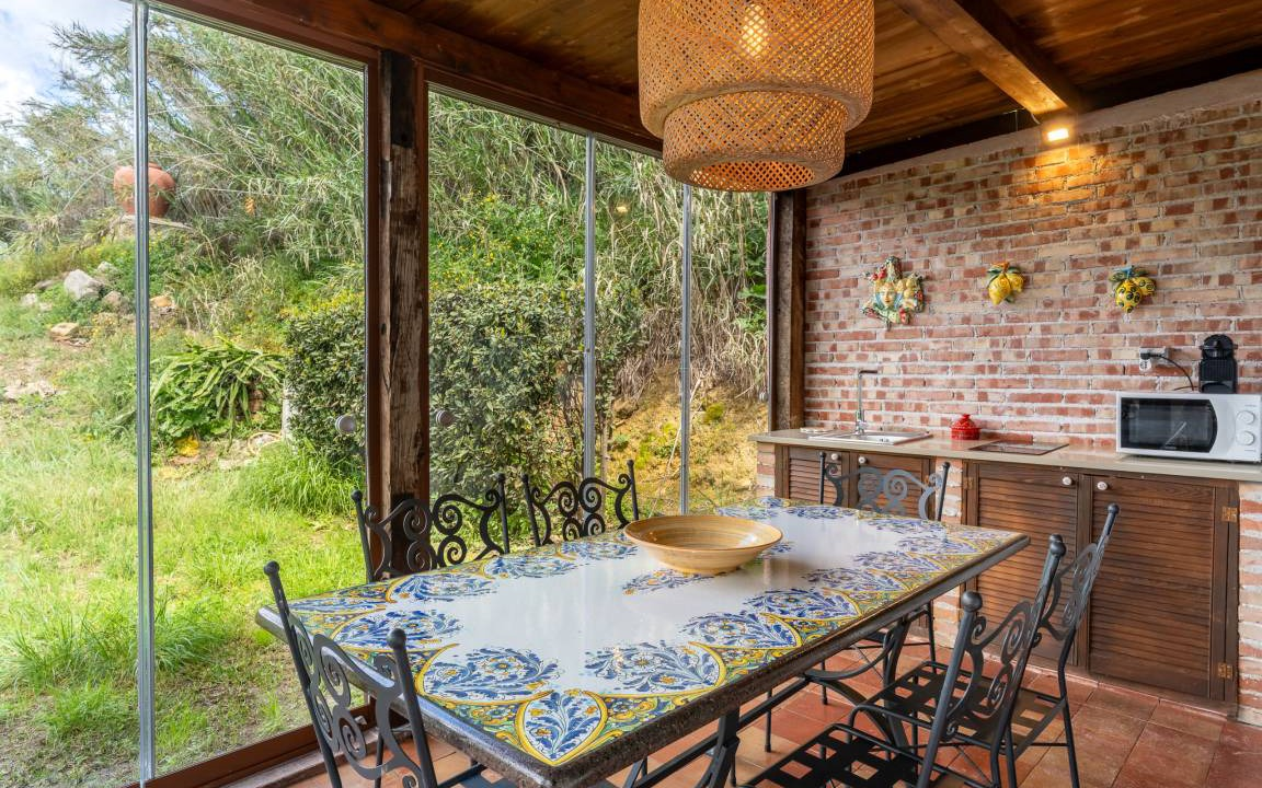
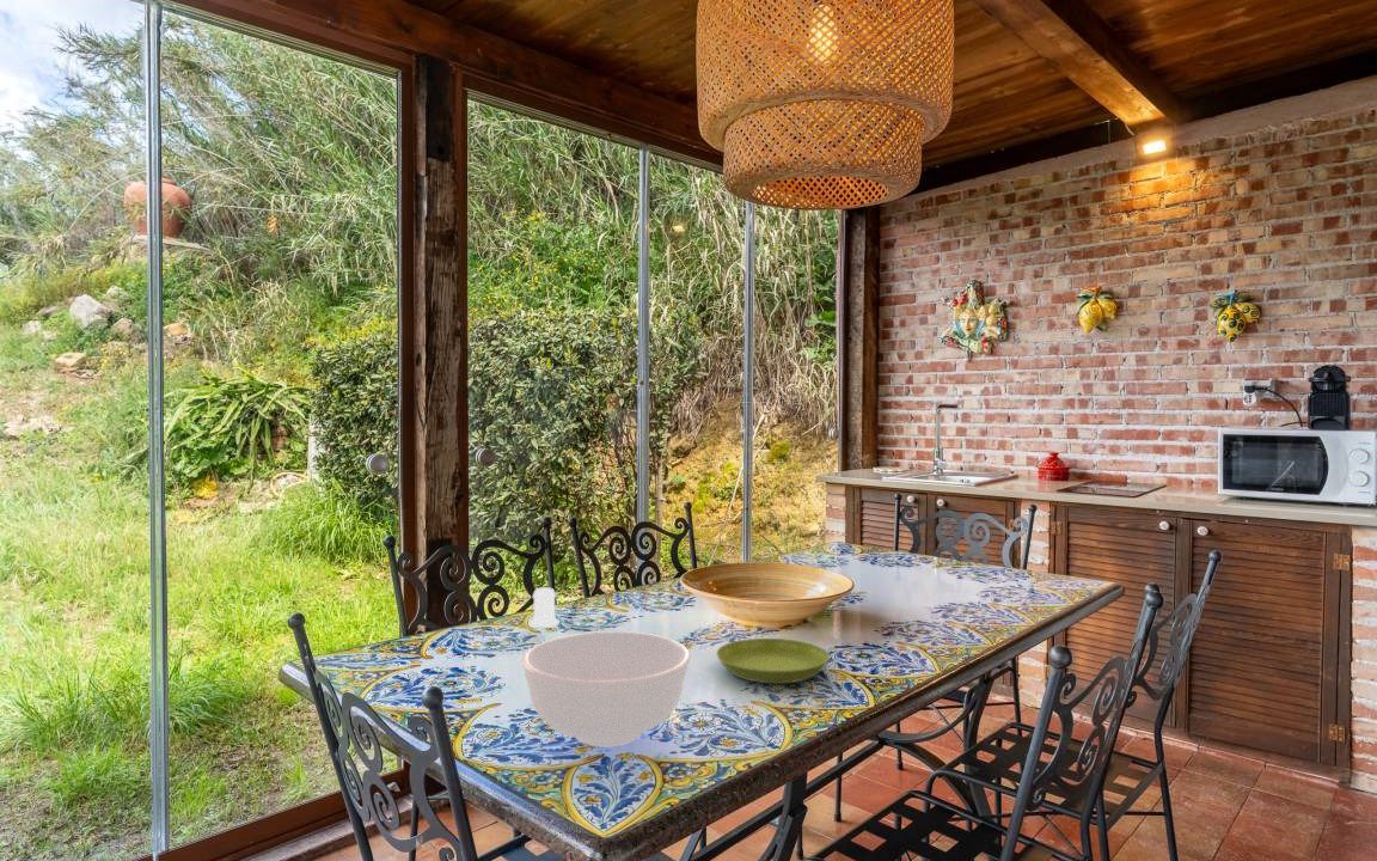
+ bowl [521,630,692,749]
+ saucer [715,637,831,685]
+ salt shaker [528,586,561,629]
